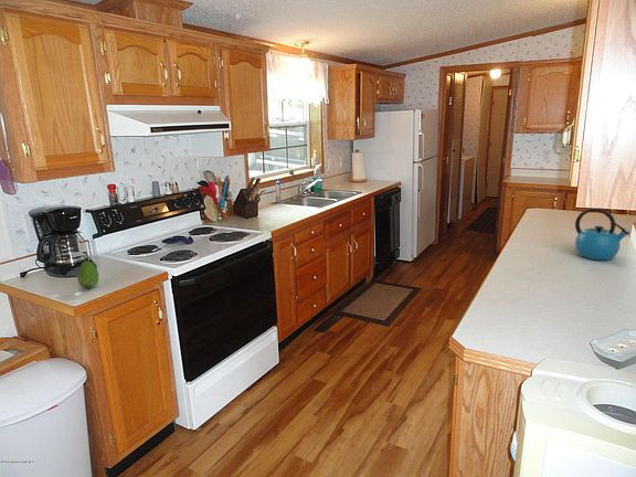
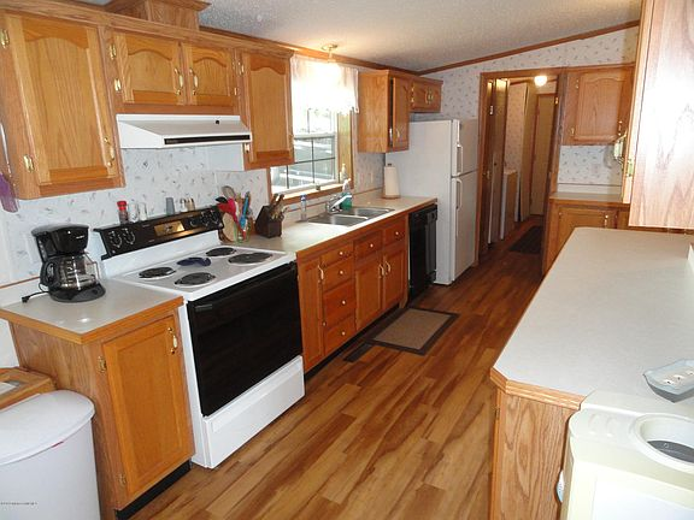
- kettle [574,208,632,261]
- fruit [76,259,99,289]
